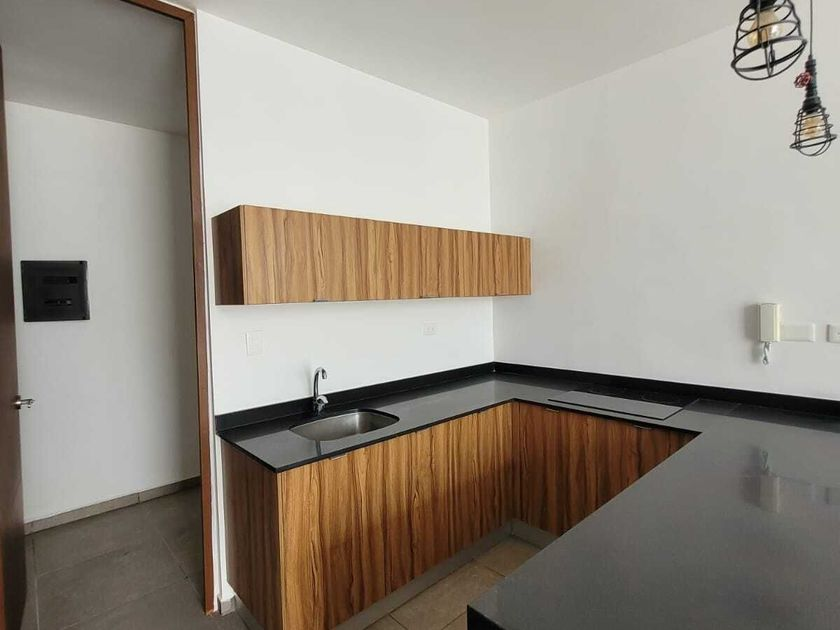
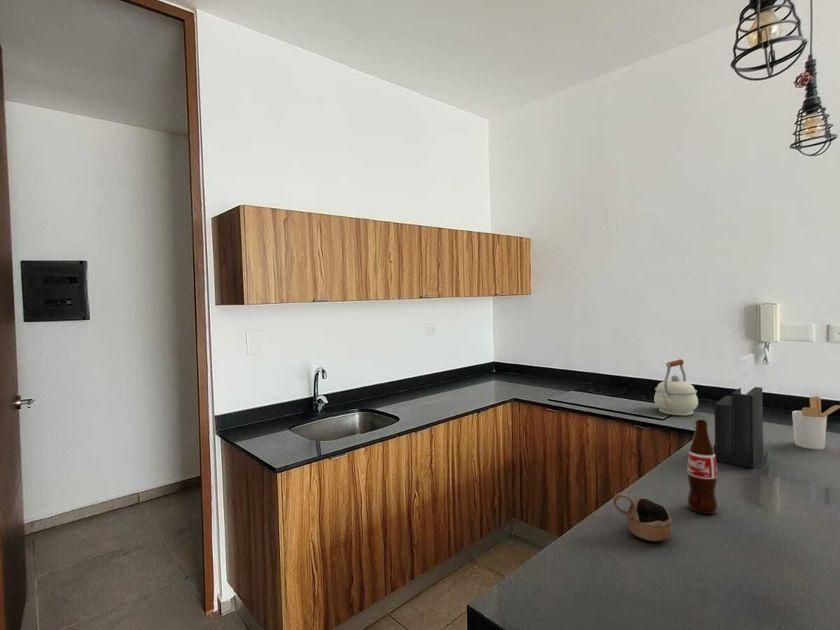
+ bottle [686,419,719,515]
+ utensil holder [791,395,840,450]
+ kettle [653,358,699,416]
+ cup [612,492,674,542]
+ knife block [713,353,764,469]
